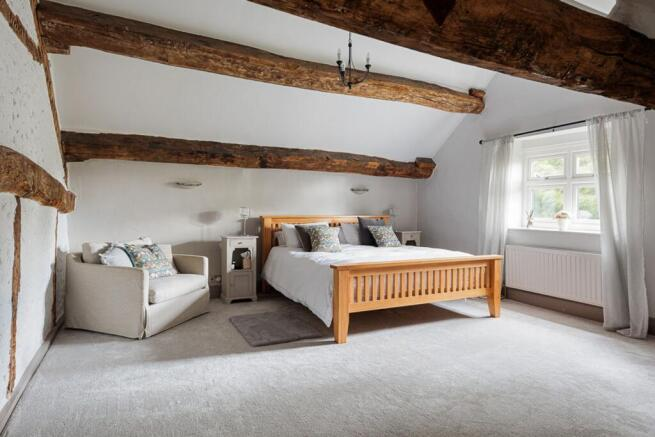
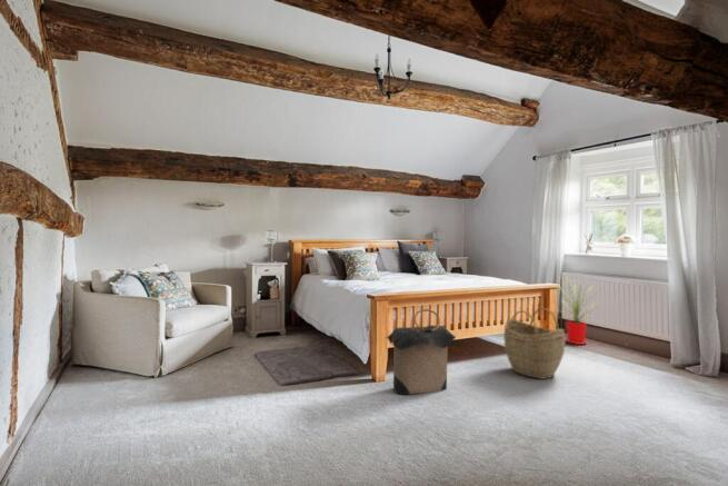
+ woven basket [502,307,566,380]
+ house plant [555,275,605,346]
+ laundry hamper [386,308,457,396]
